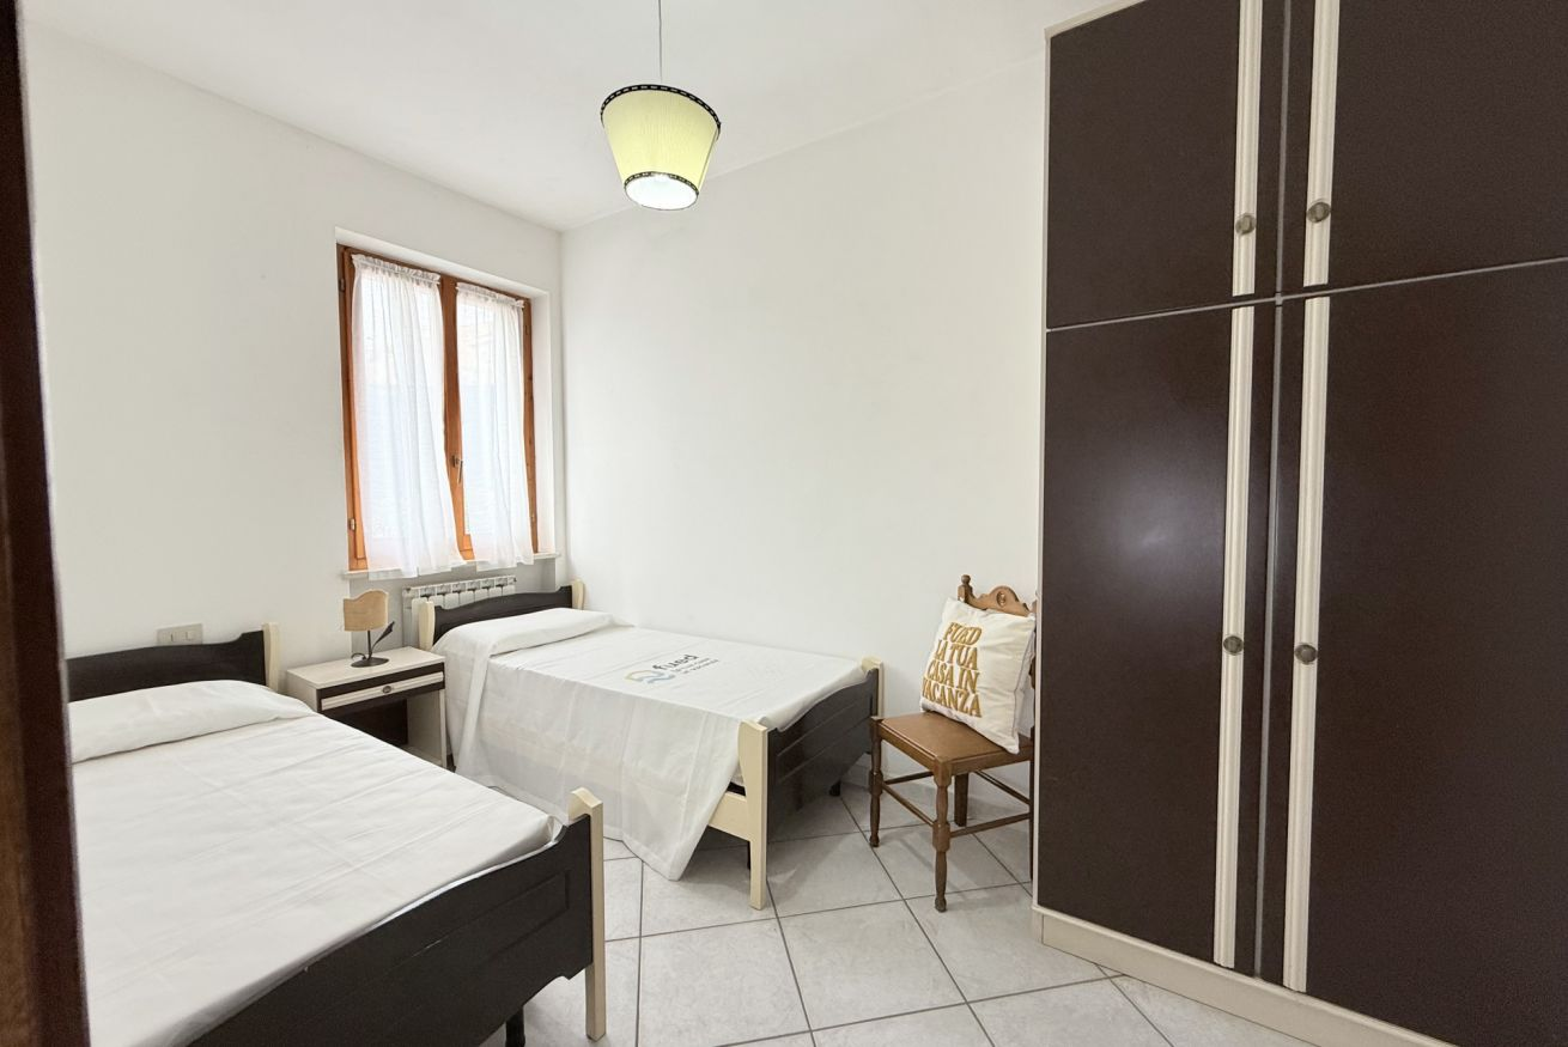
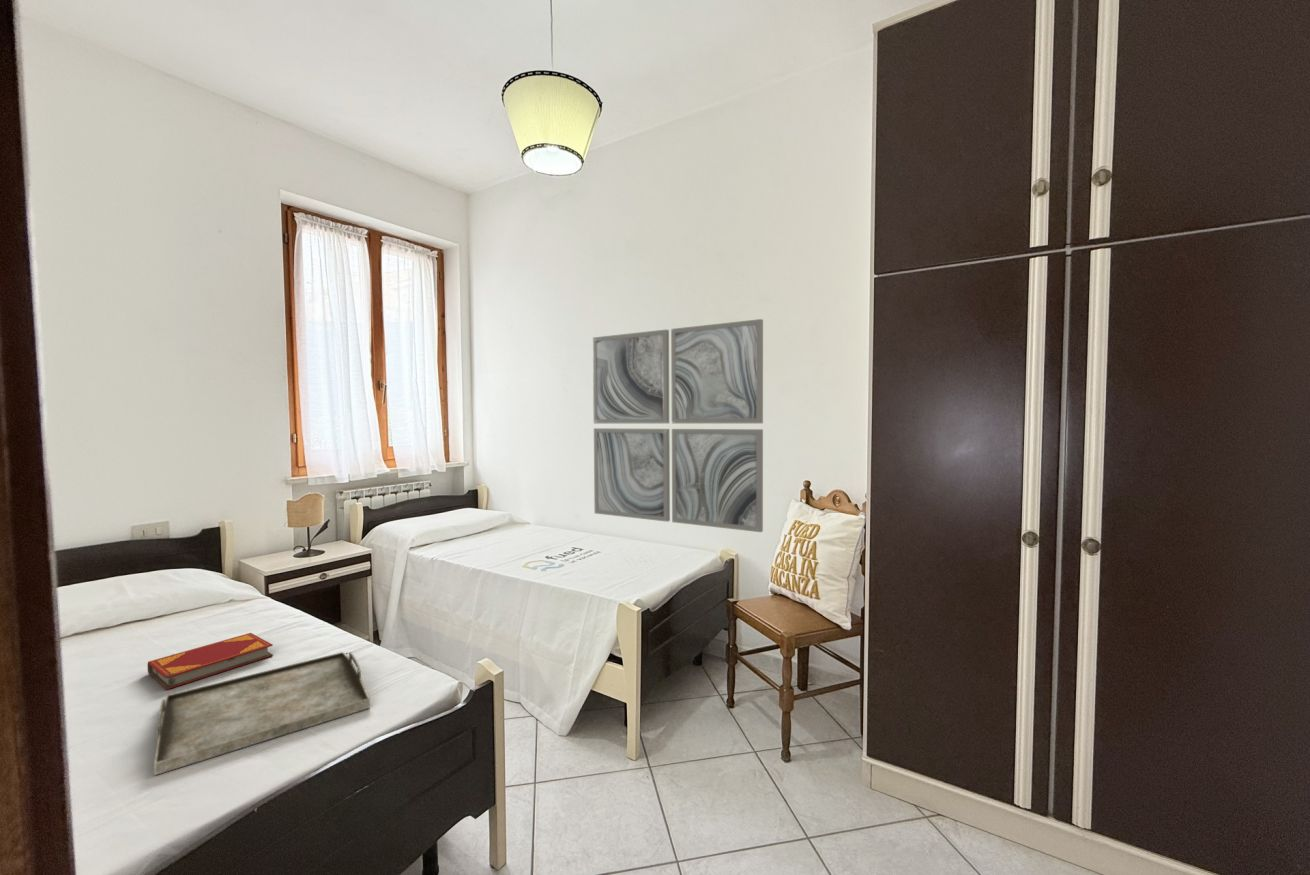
+ hardback book [147,632,274,690]
+ wall art [592,318,764,533]
+ serving tray [153,651,371,776]
